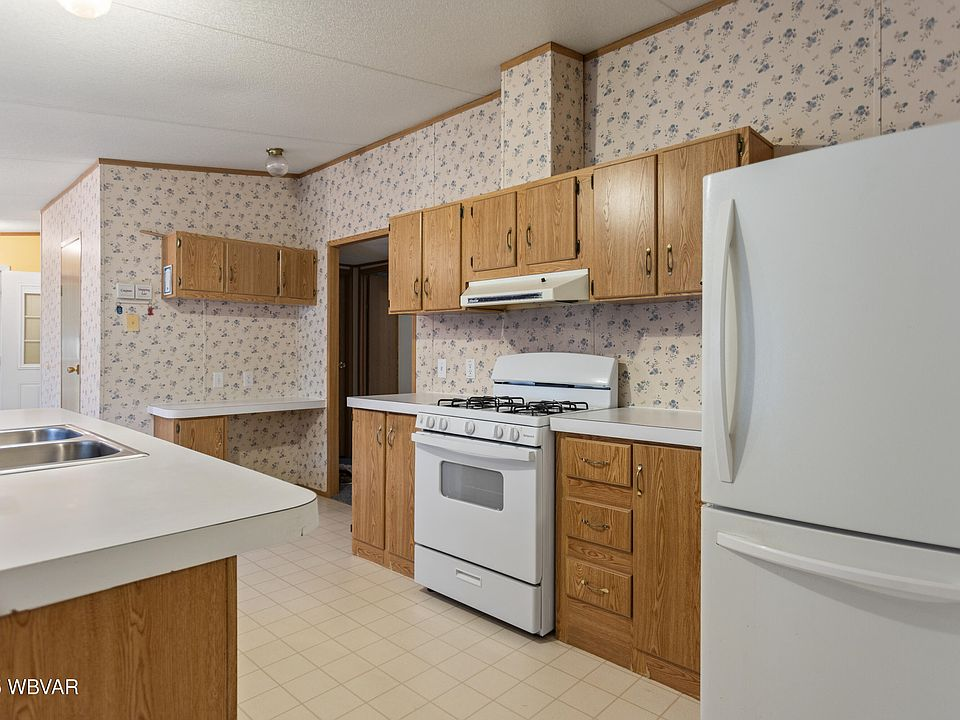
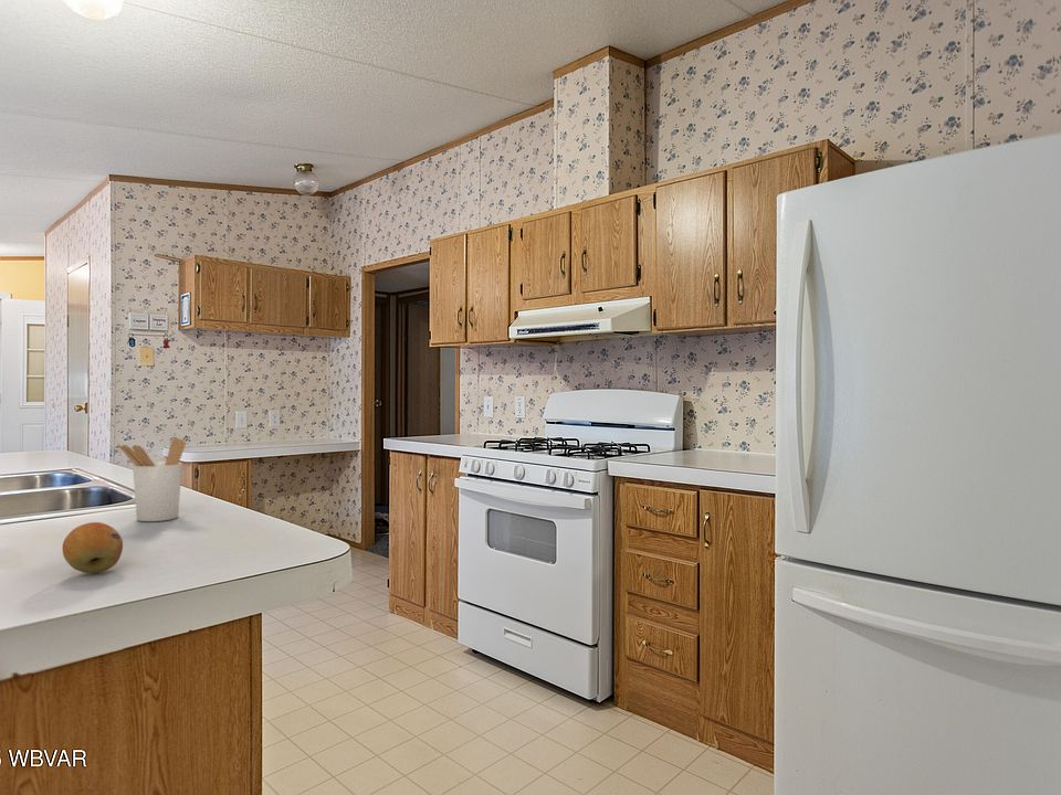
+ fruit [62,521,124,574]
+ utensil holder [116,437,187,522]
